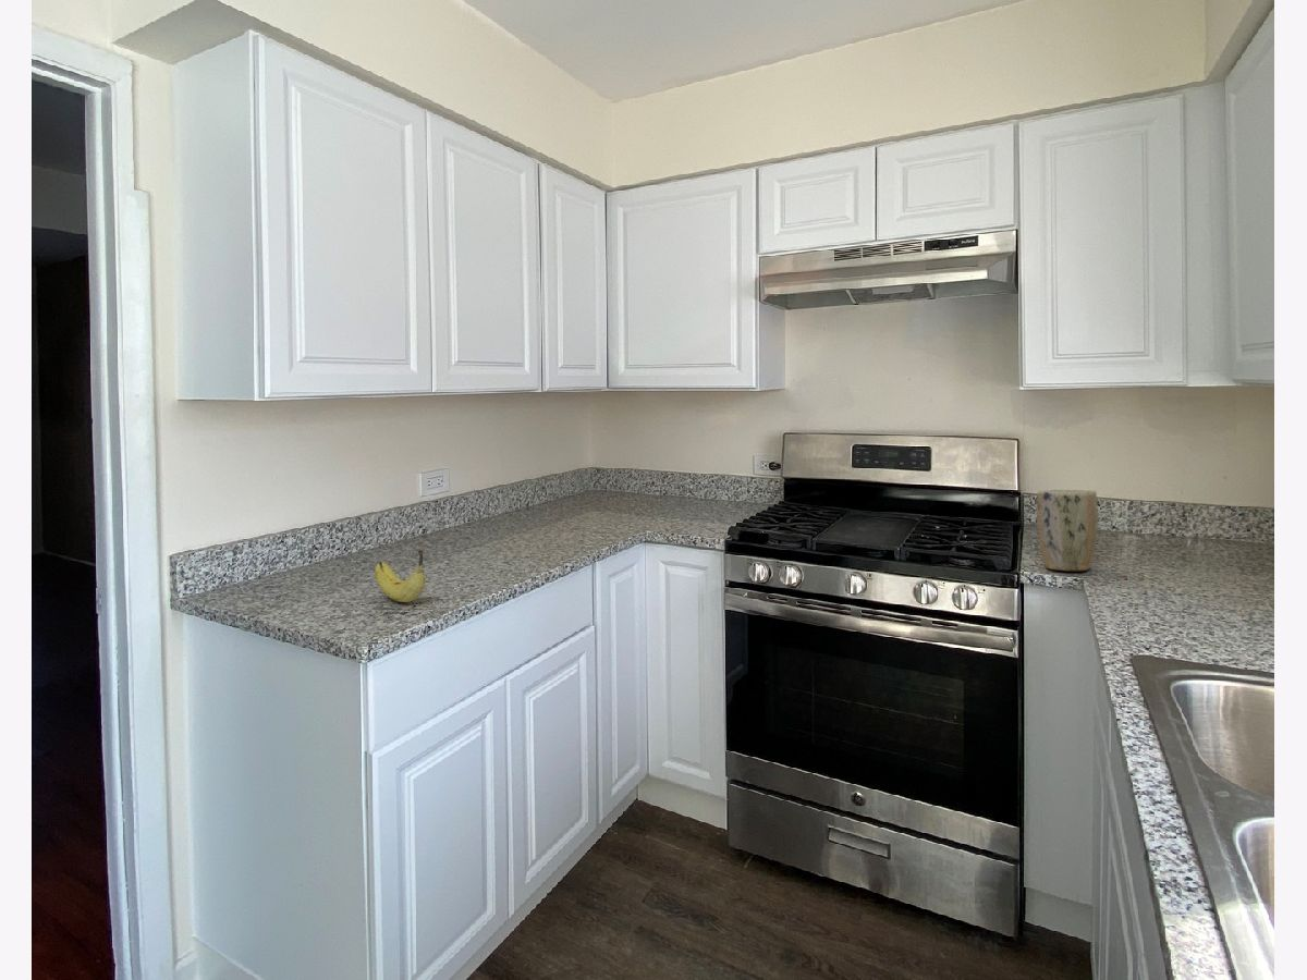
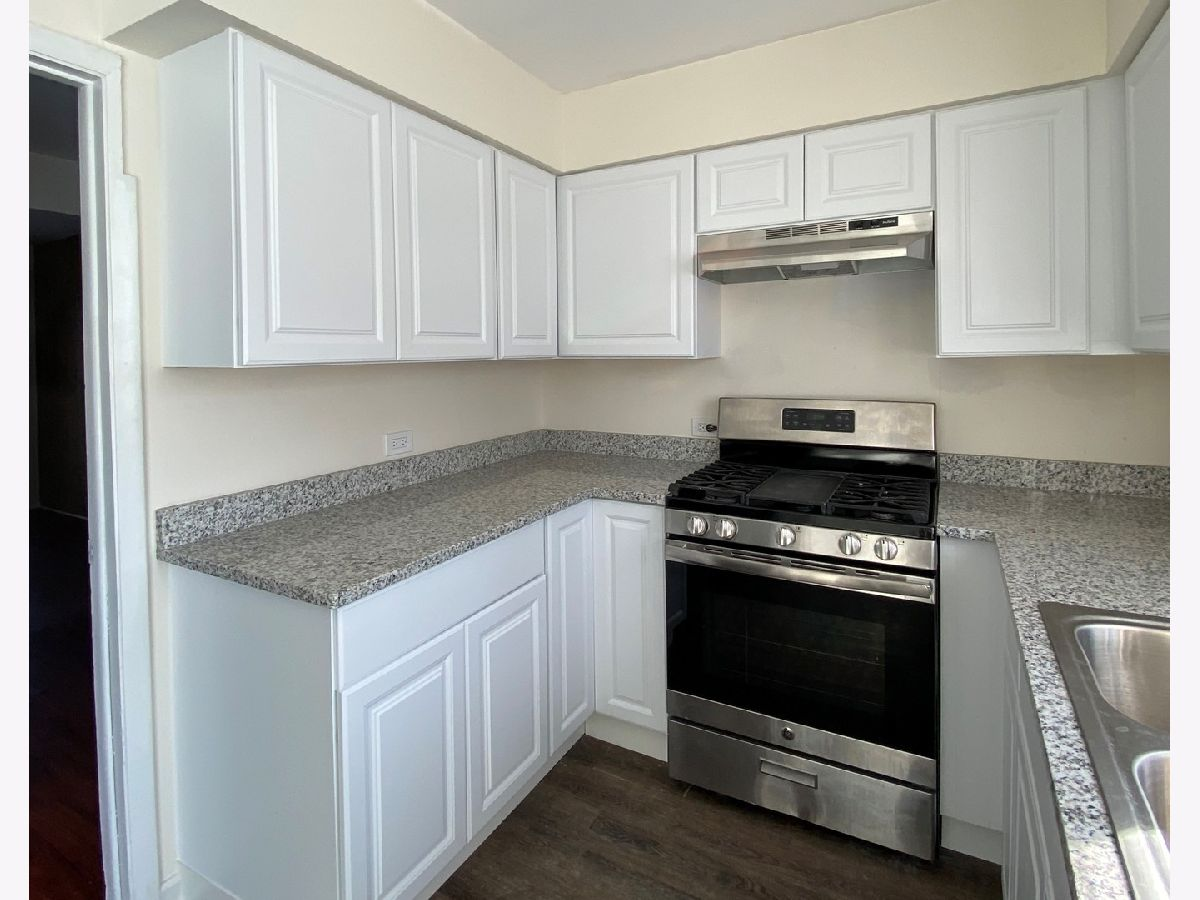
- plant pot [1036,489,1099,572]
- fruit [374,546,427,603]
